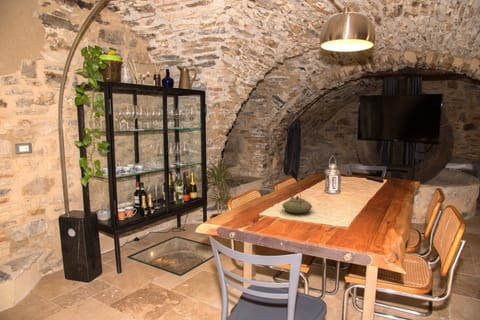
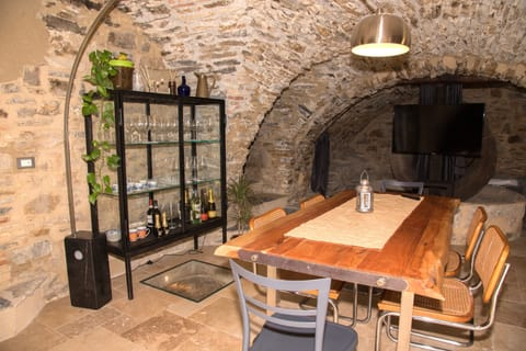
- teapot [281,187,313,214]
